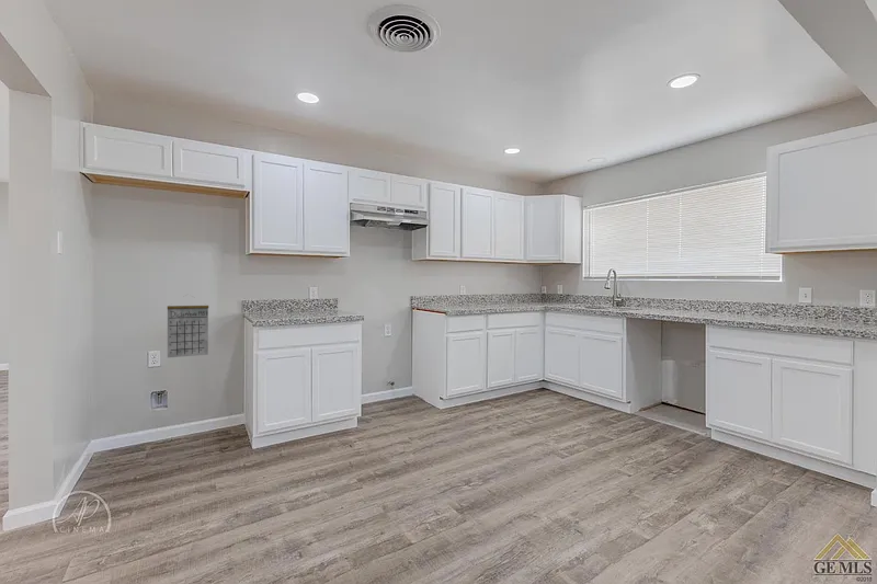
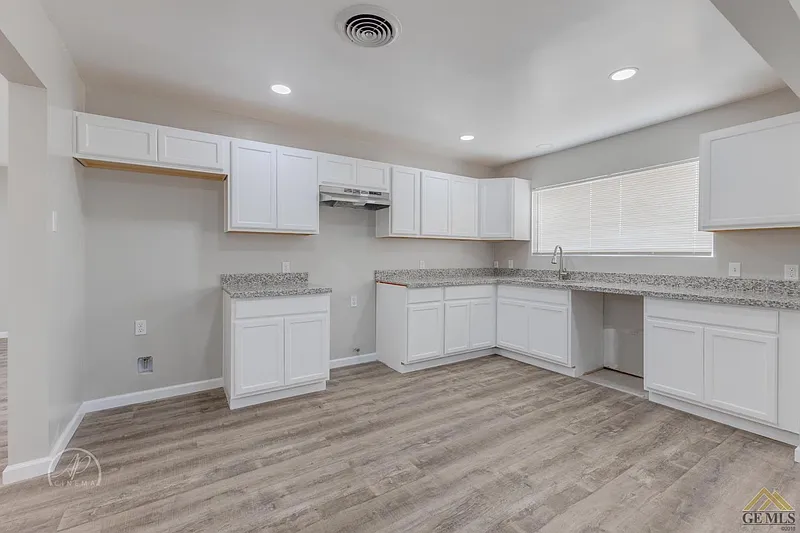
- calendar [167,294,209,358]
